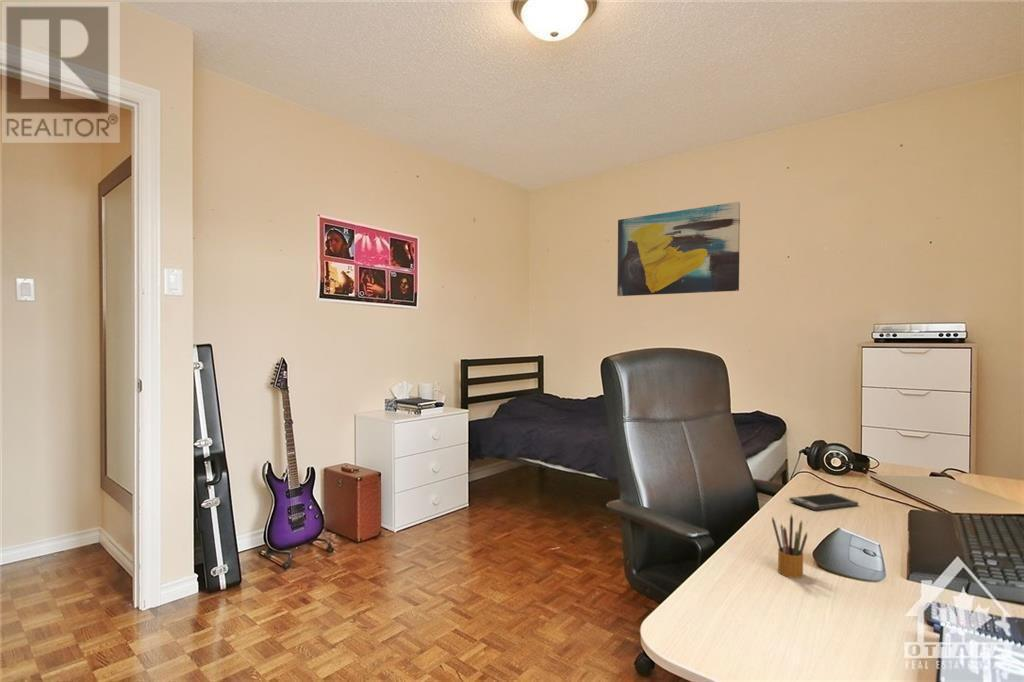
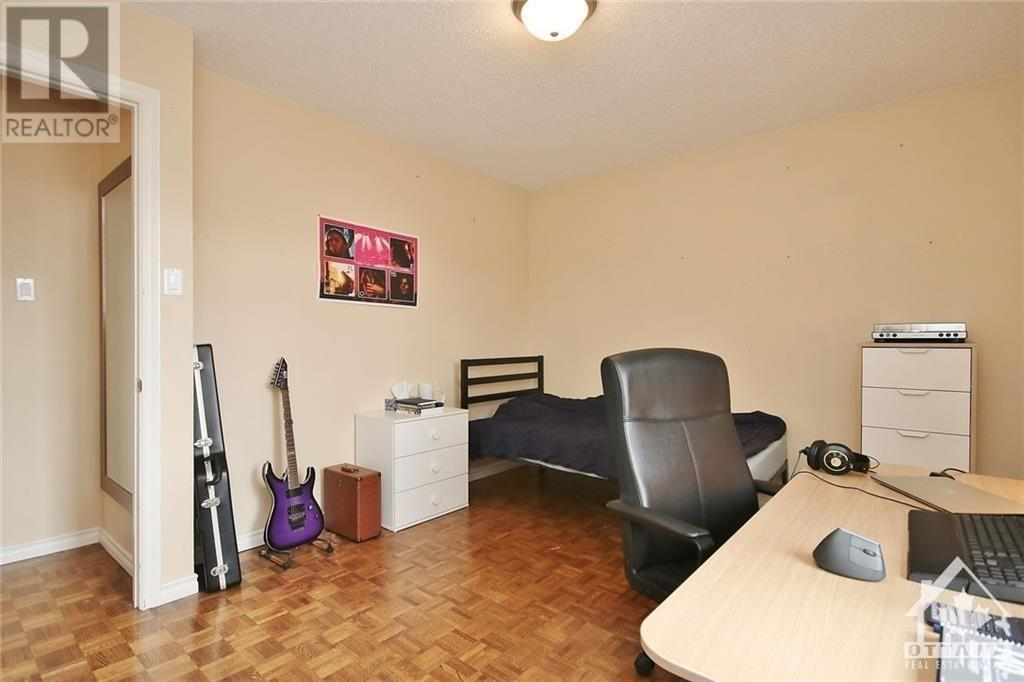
- smartphone [788,492,860,511]
- wall art [616,201,741,297]
- pencil box [771,513,808,579]
